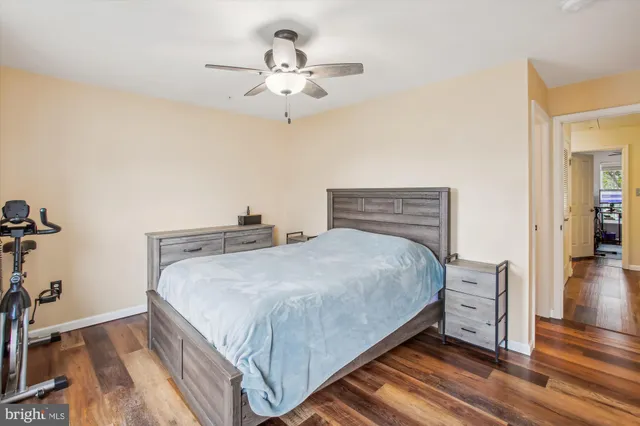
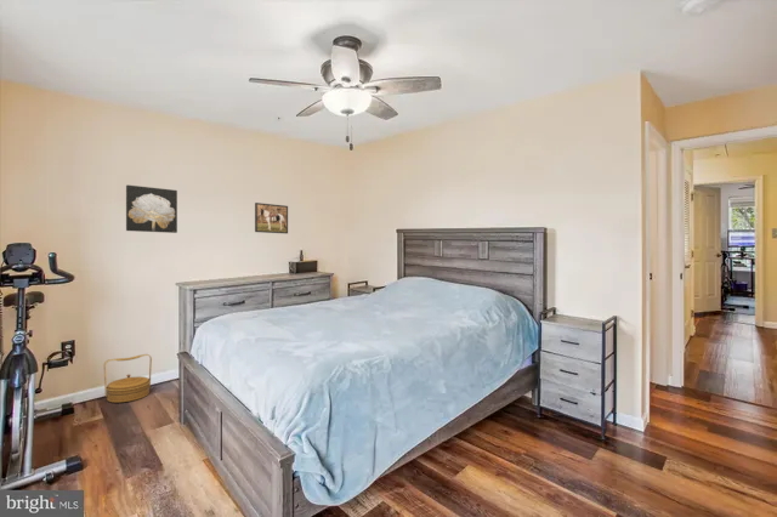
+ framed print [254,201,289,234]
+ wall art [125,184,178,234]
+ basket [103,353,153,404]
